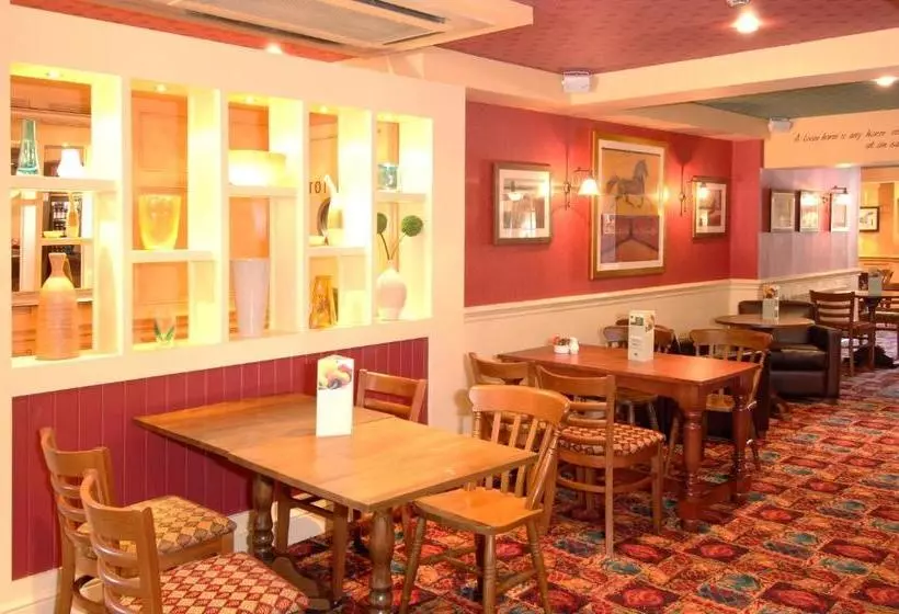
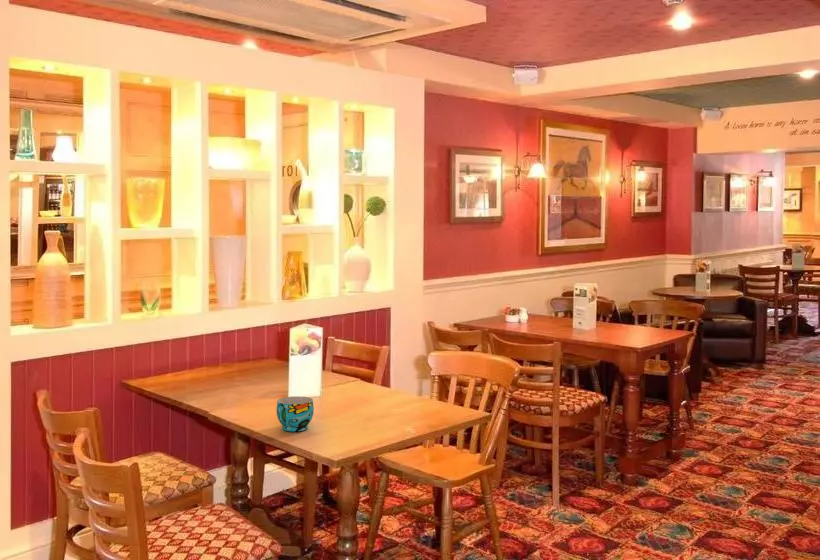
+ cup [276,395,315,432]
